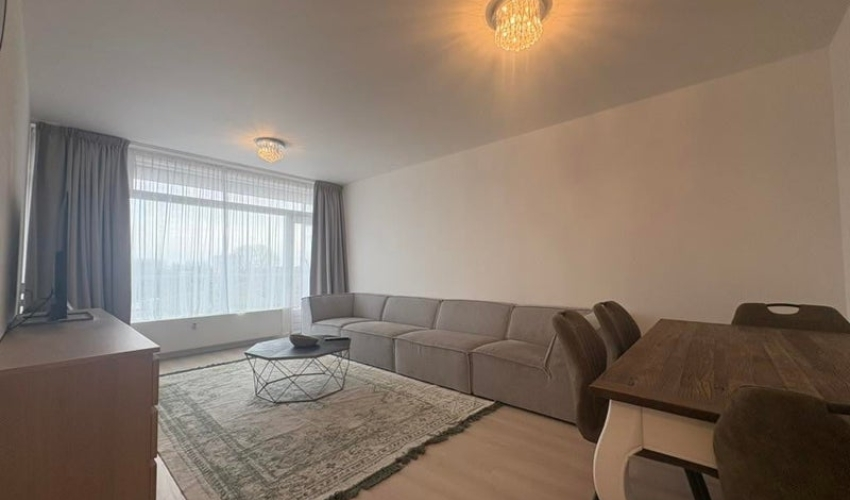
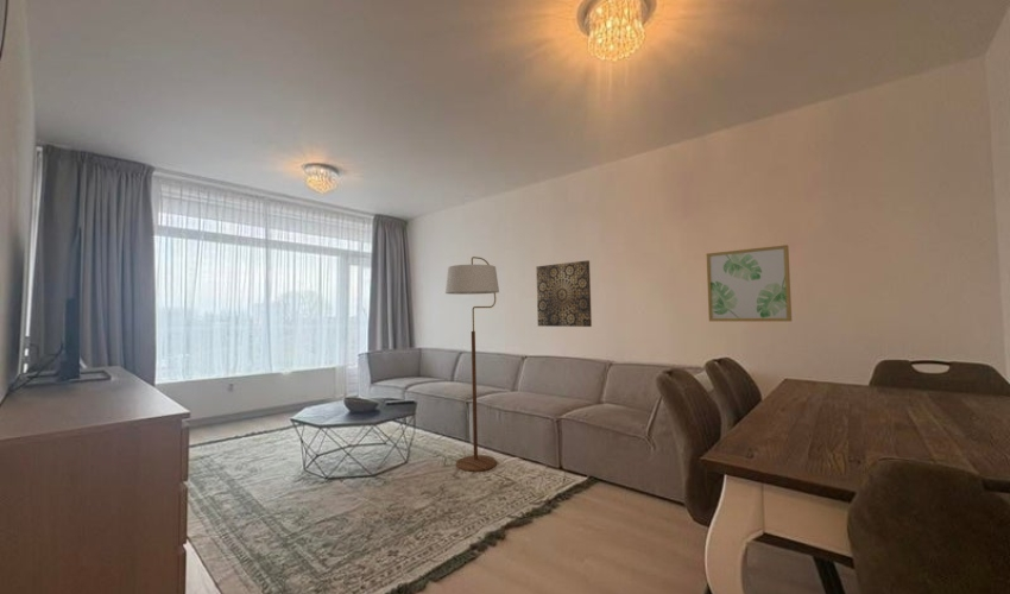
+ wall art [535,259,593,328]
+ floor lamp [444,255,500,473]
+ wall art [706,244,793,322]
